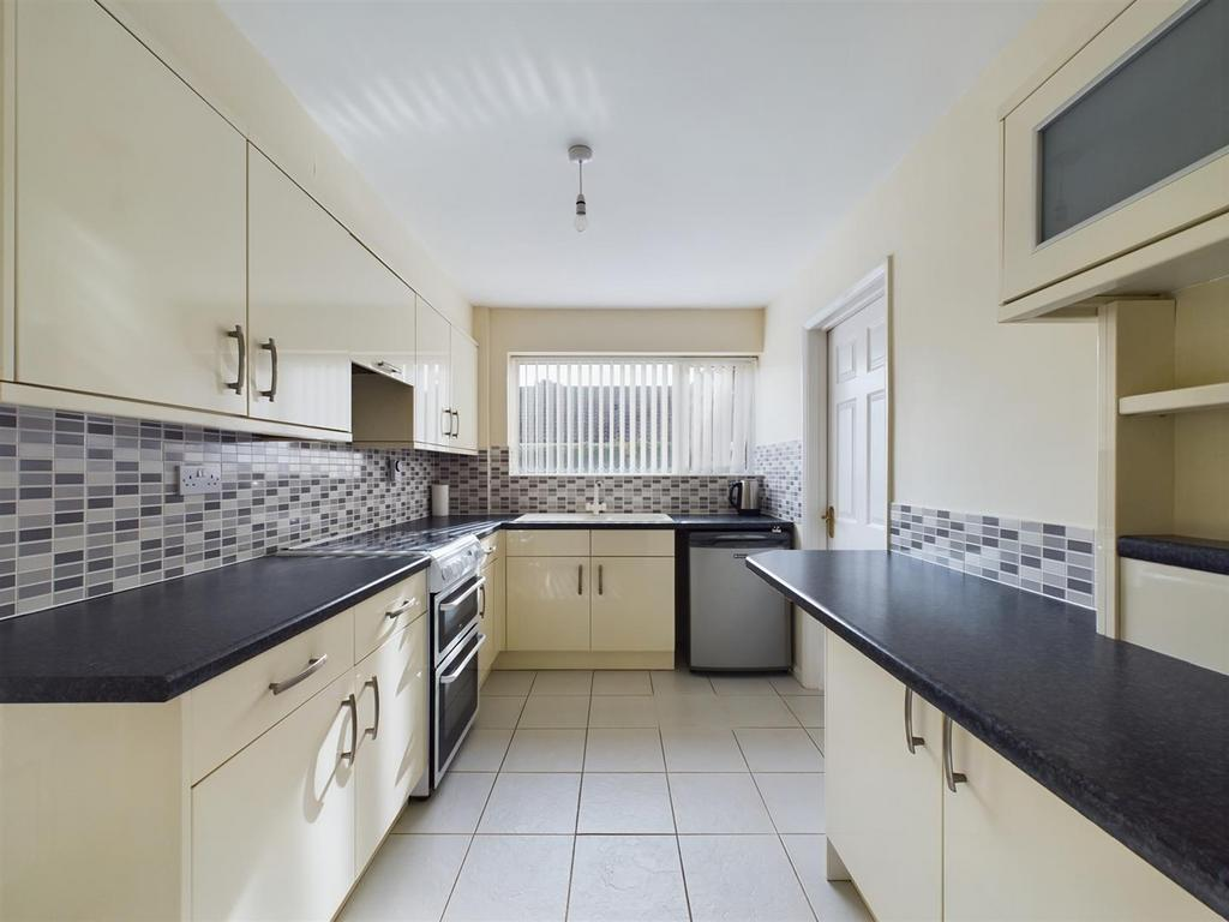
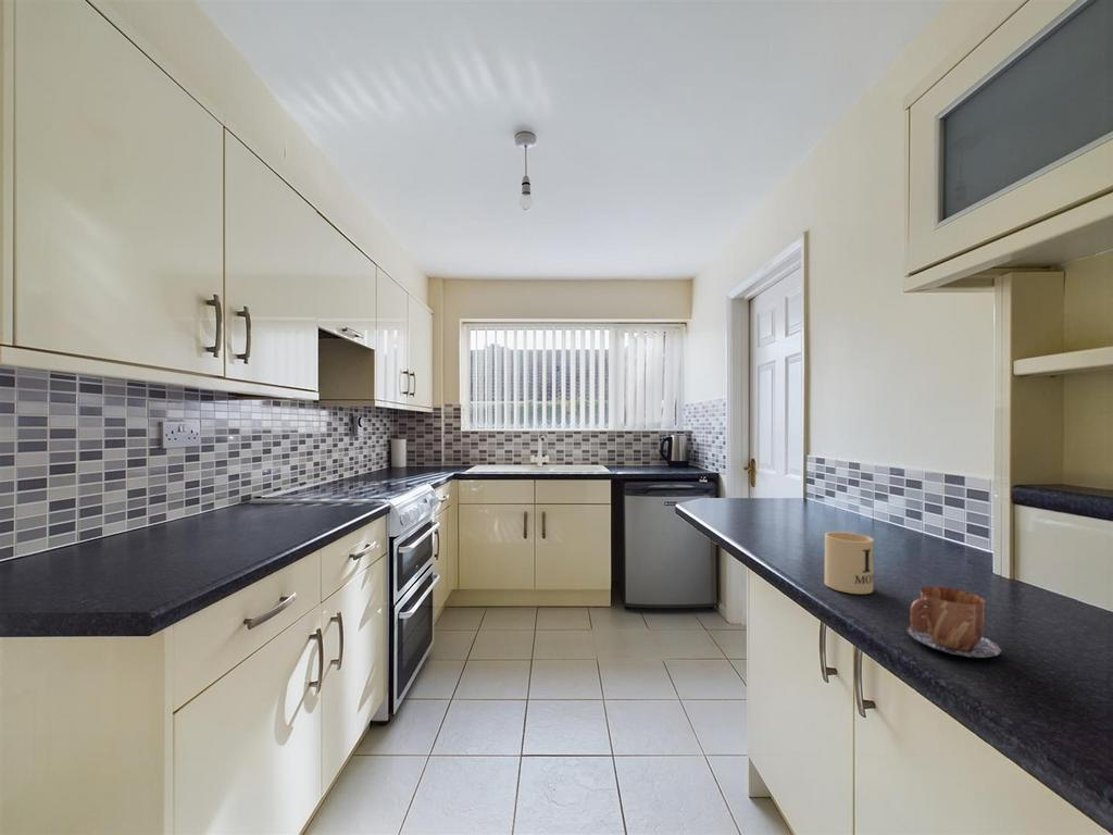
+ mug [905,585,1002,659]
+ mug [824,531,875,595]
